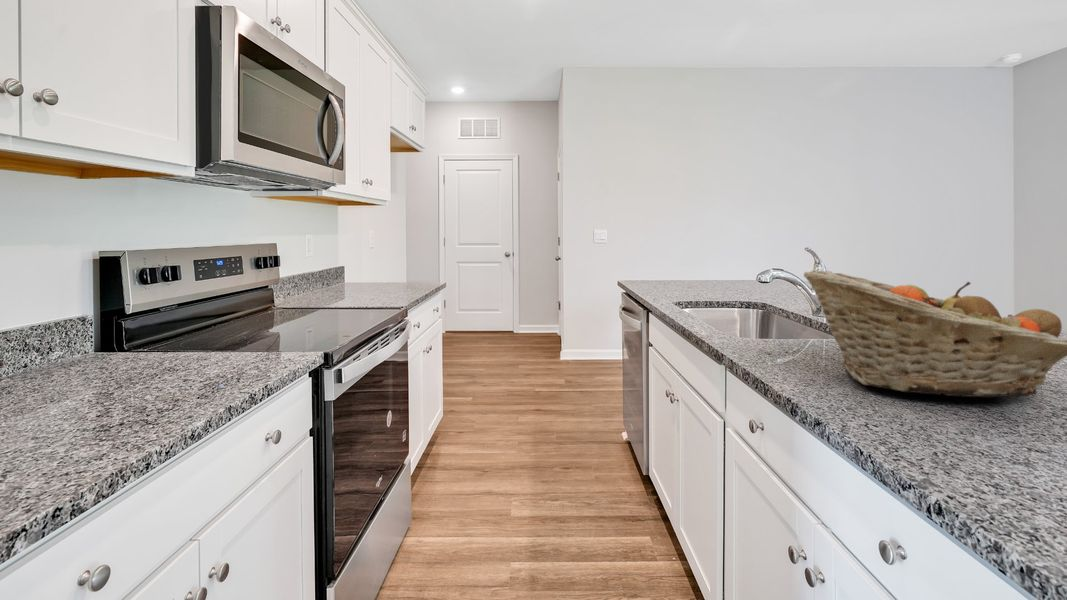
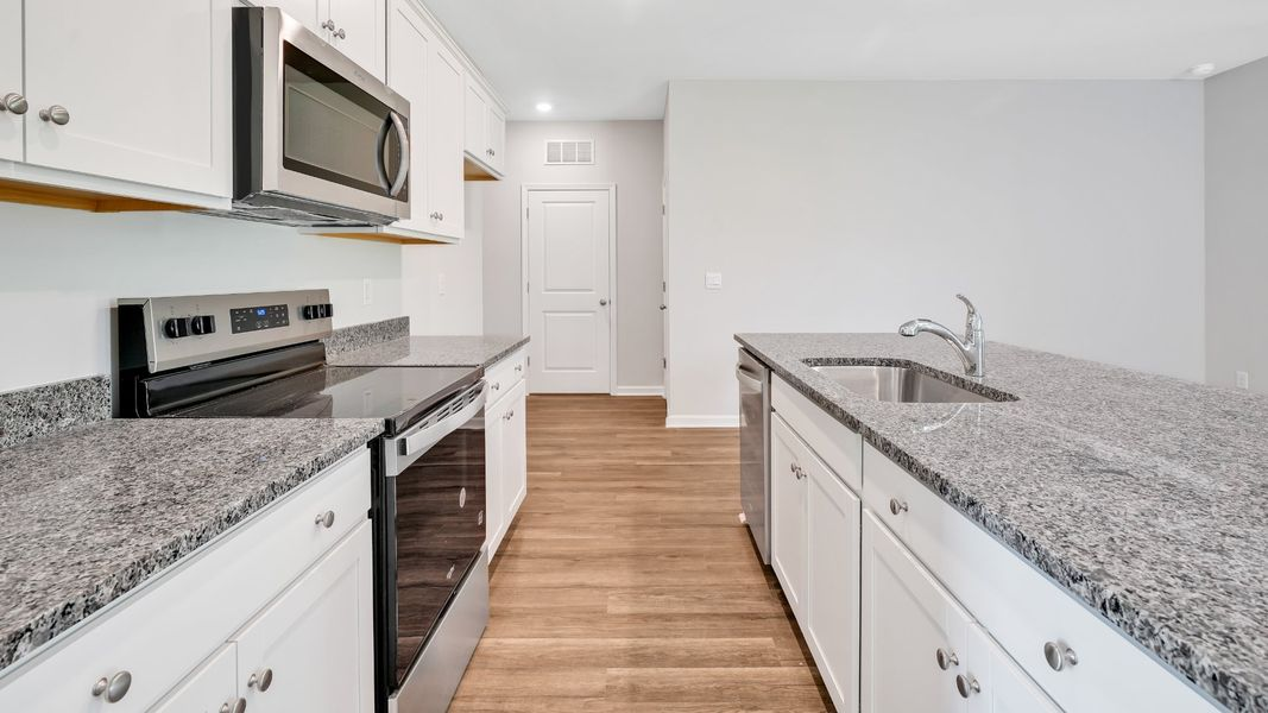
- fruit basket [803,269,1067,398]
